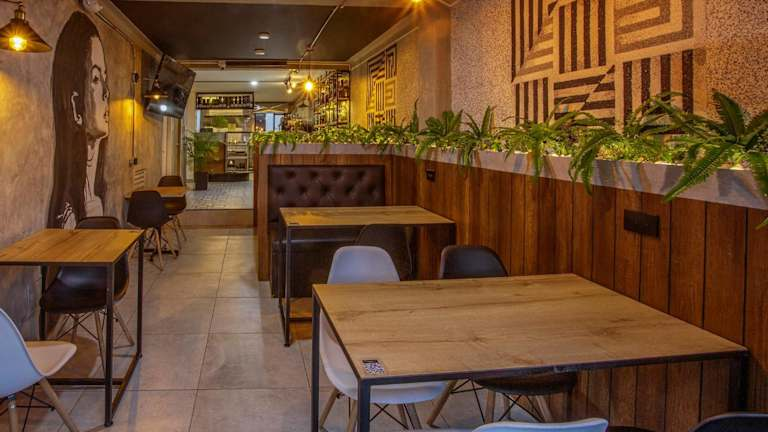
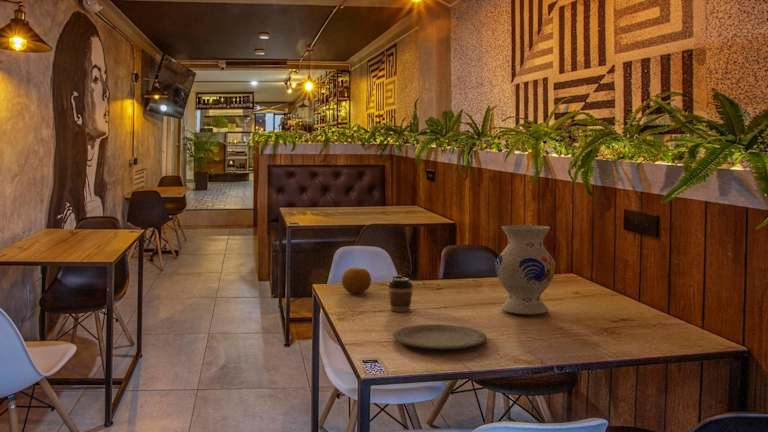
+ vase [494,224,557,315]
+ fruit [341,267,372,294]
+ plate [392,323,487,350]
+ coffee cup [387,274,414,313]
